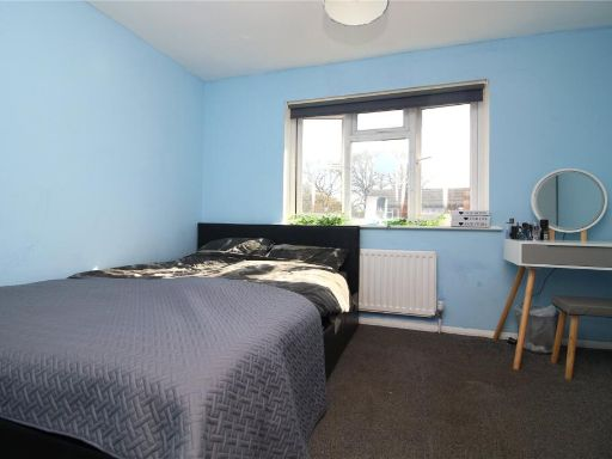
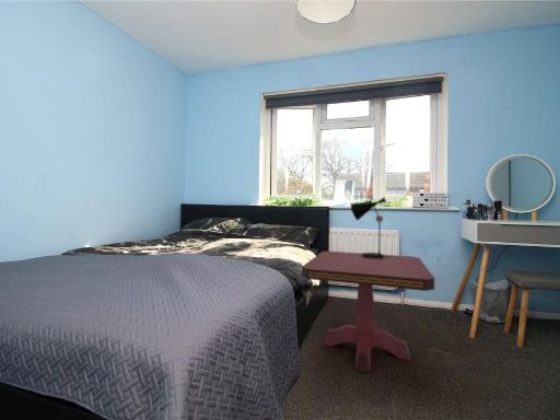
+ side table [301,250,435,374]
+ table lamp [349,197,397,259]
